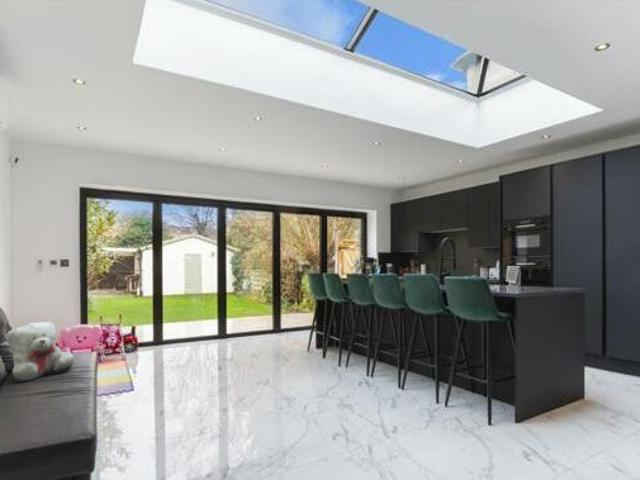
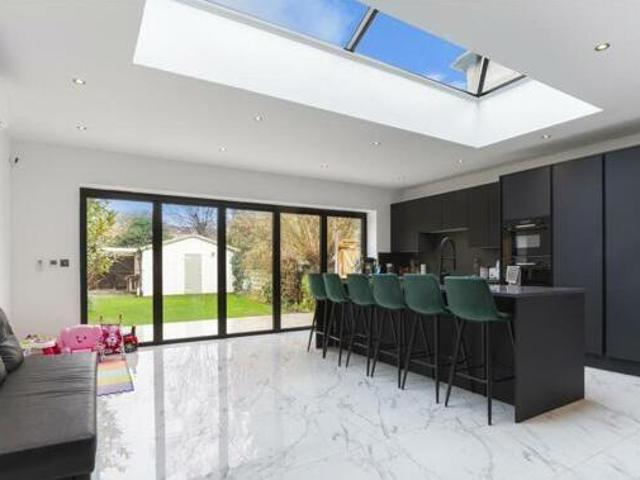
- teddy bear [5,321,75,383]
